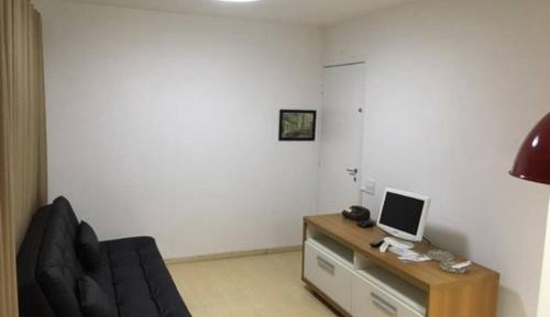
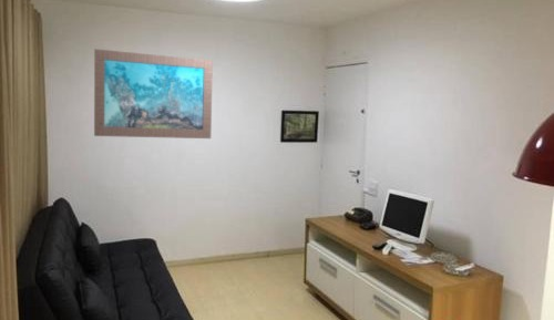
+ wall art [93,48,214,140]
